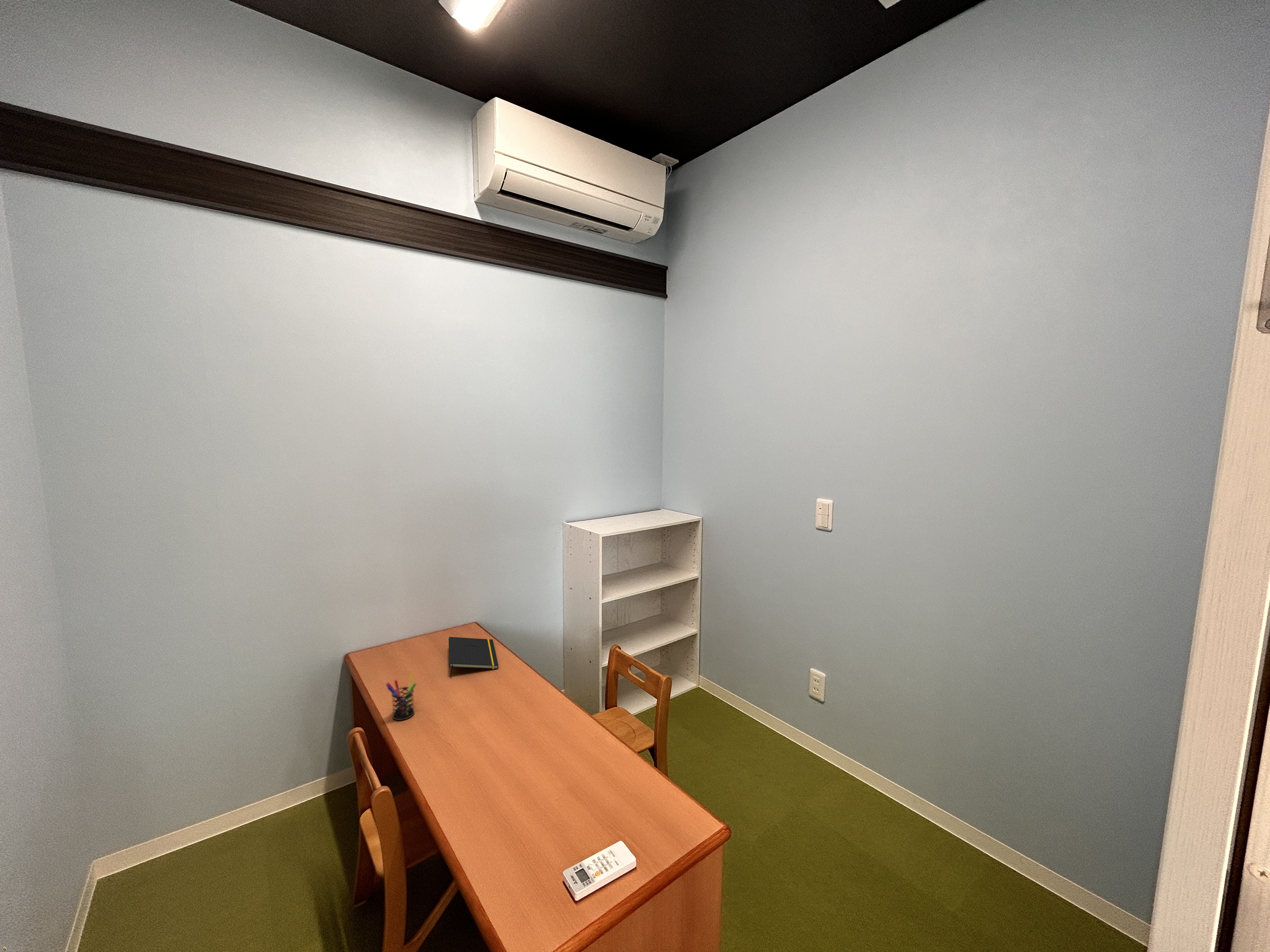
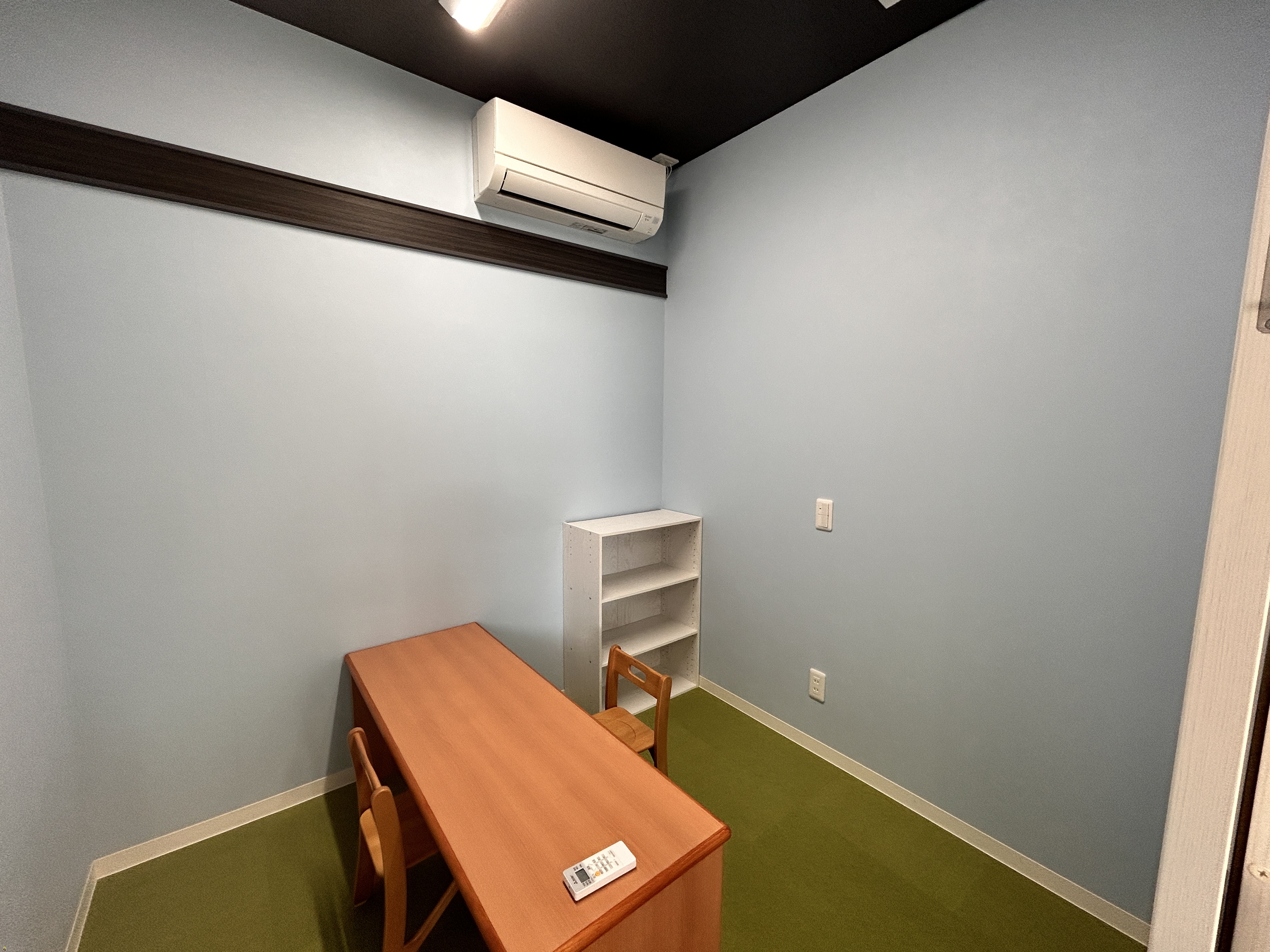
- notepad [448,637,499,677]
- pen holder [385,673,417,720]
